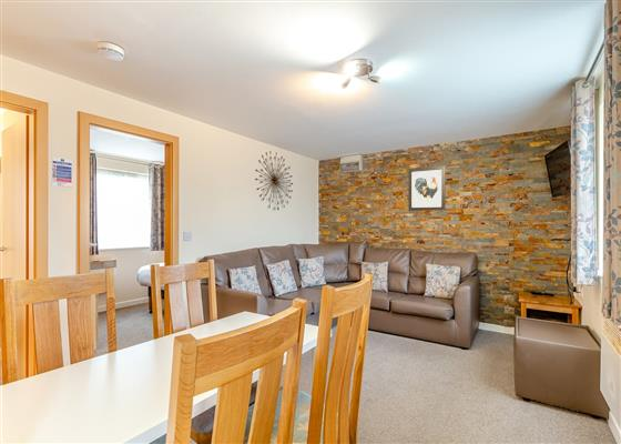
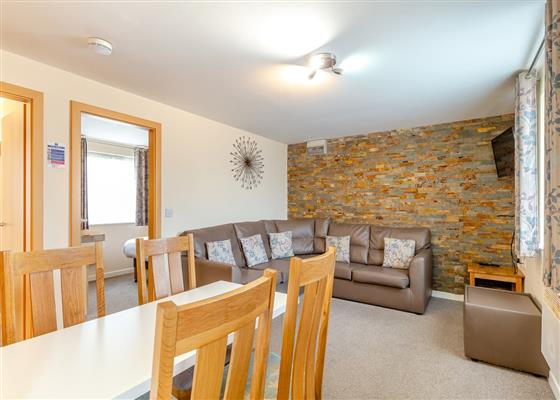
- wall art [407,165,447,212]
